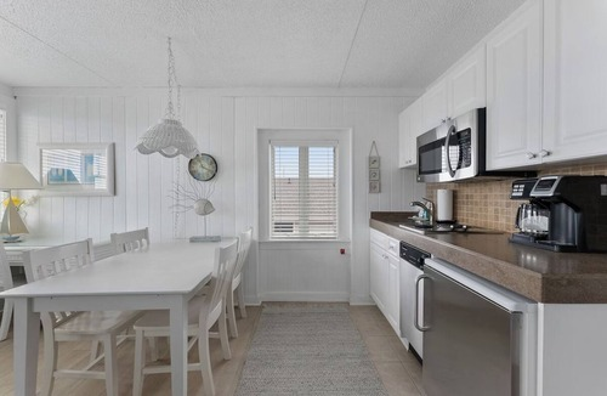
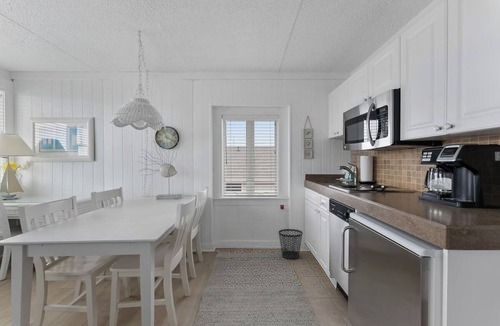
+ wastebasket [278,228,304,260]
